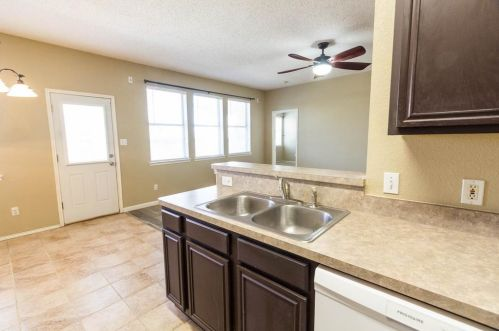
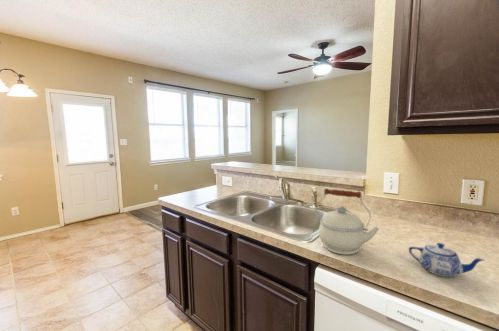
+ kettle [314,187,380,256]
+ teapot [408,242,485,278]
